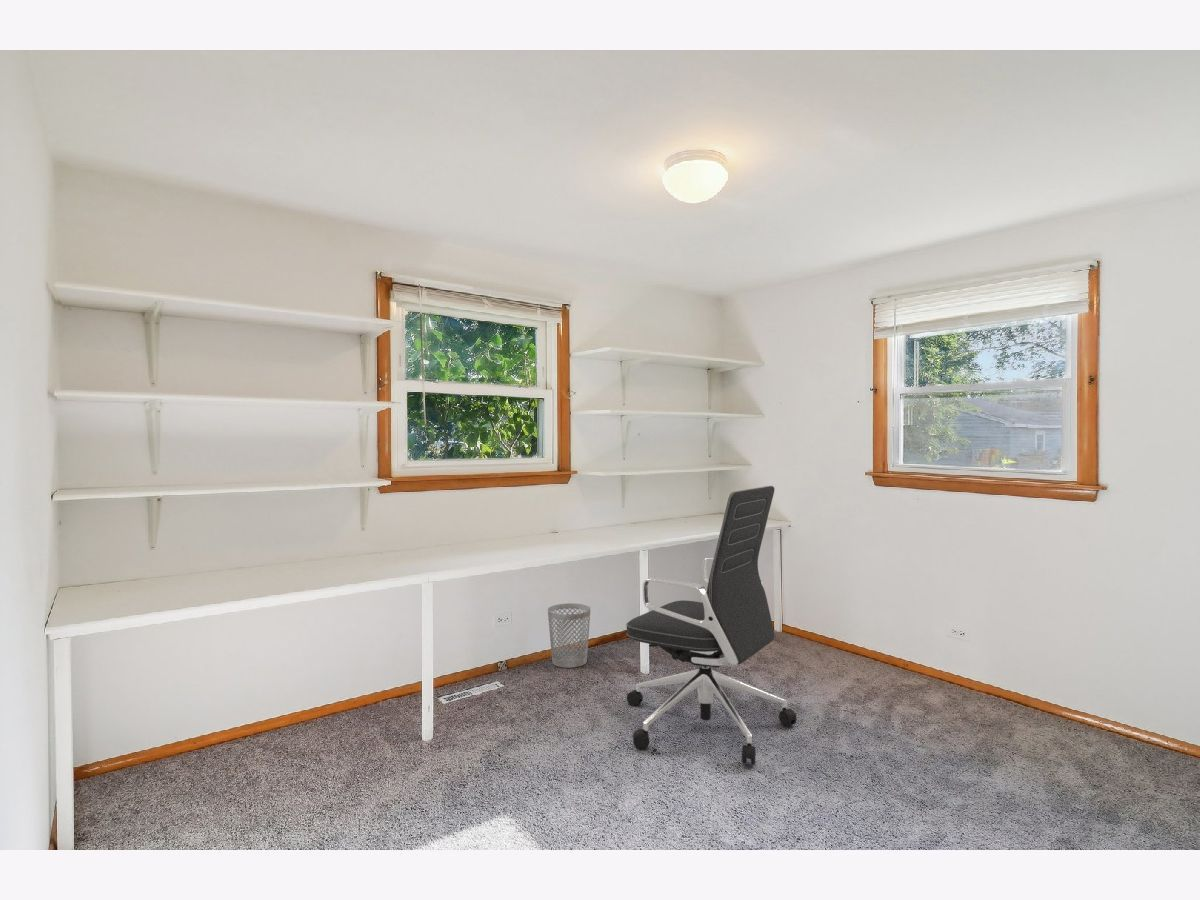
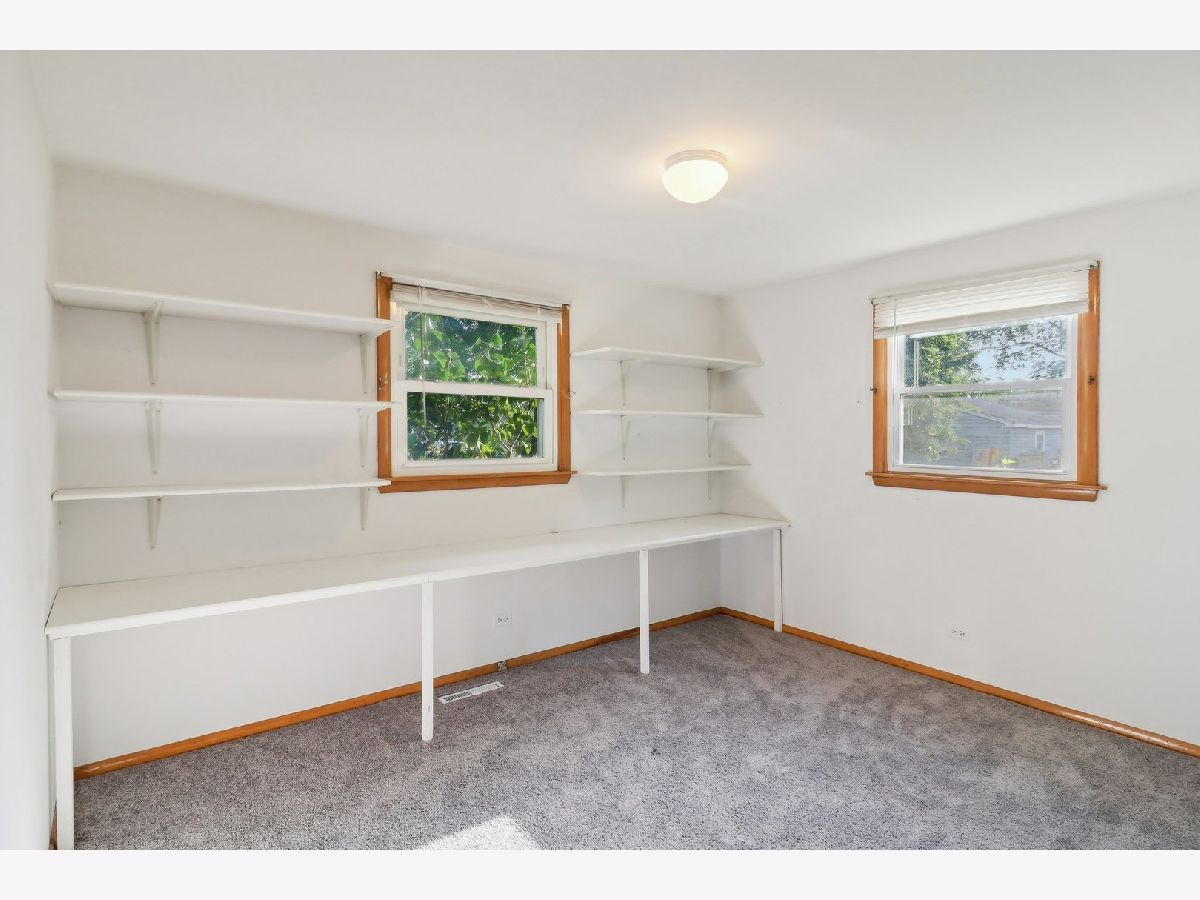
- wastebasket [547,602,591,669]
- office chair [625,485,797,766]
